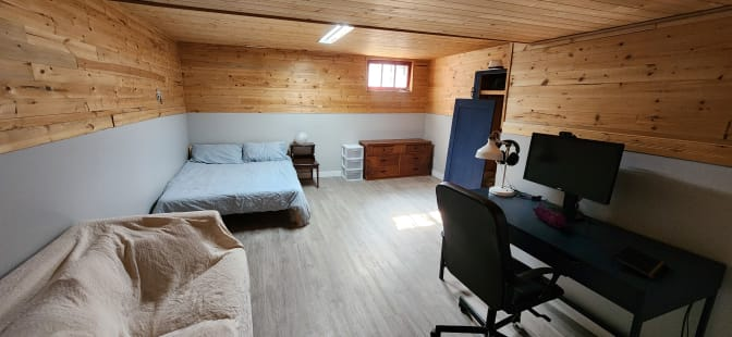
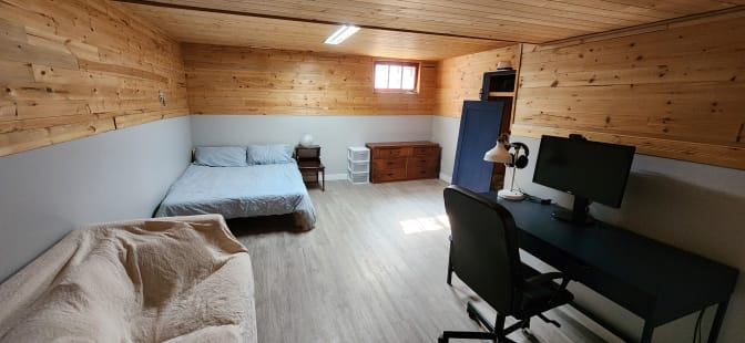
- pencil case [532,202,568,229]
- notepad [611,245,668,280]
